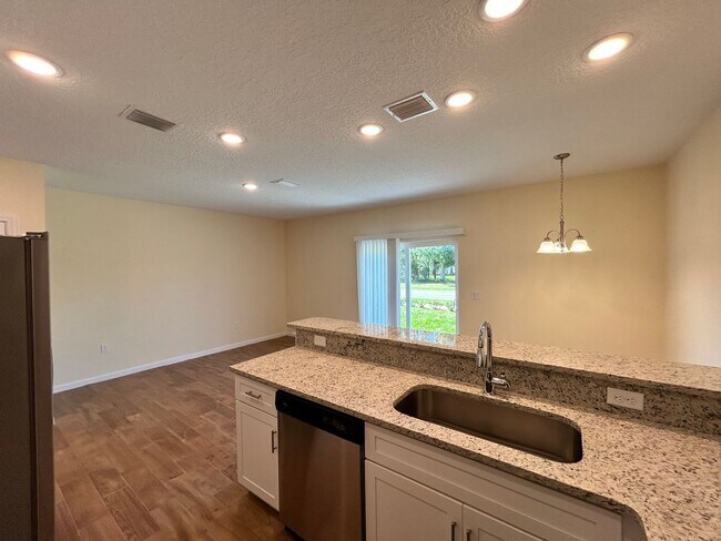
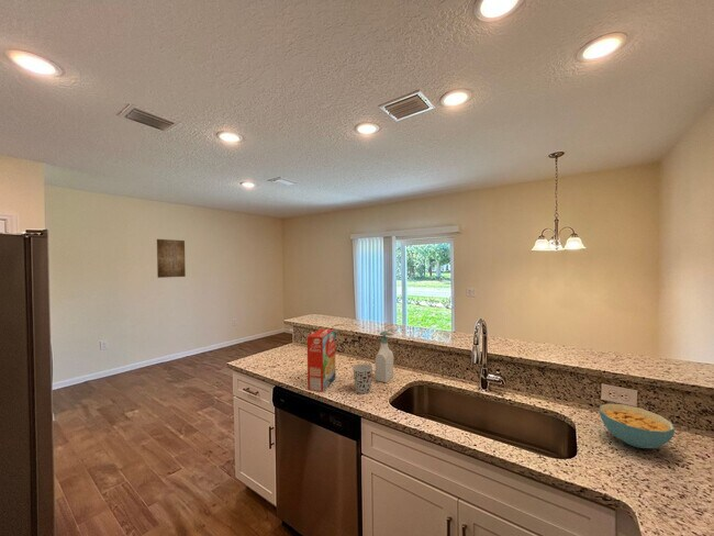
+ cereal box [306,328,337,393]
+ wall art [156,238,187,279]
+ soap bottle [375,330,394,383]
+ cereal bowl [599,402,676,449]
+ cup [352,362,375,394]
